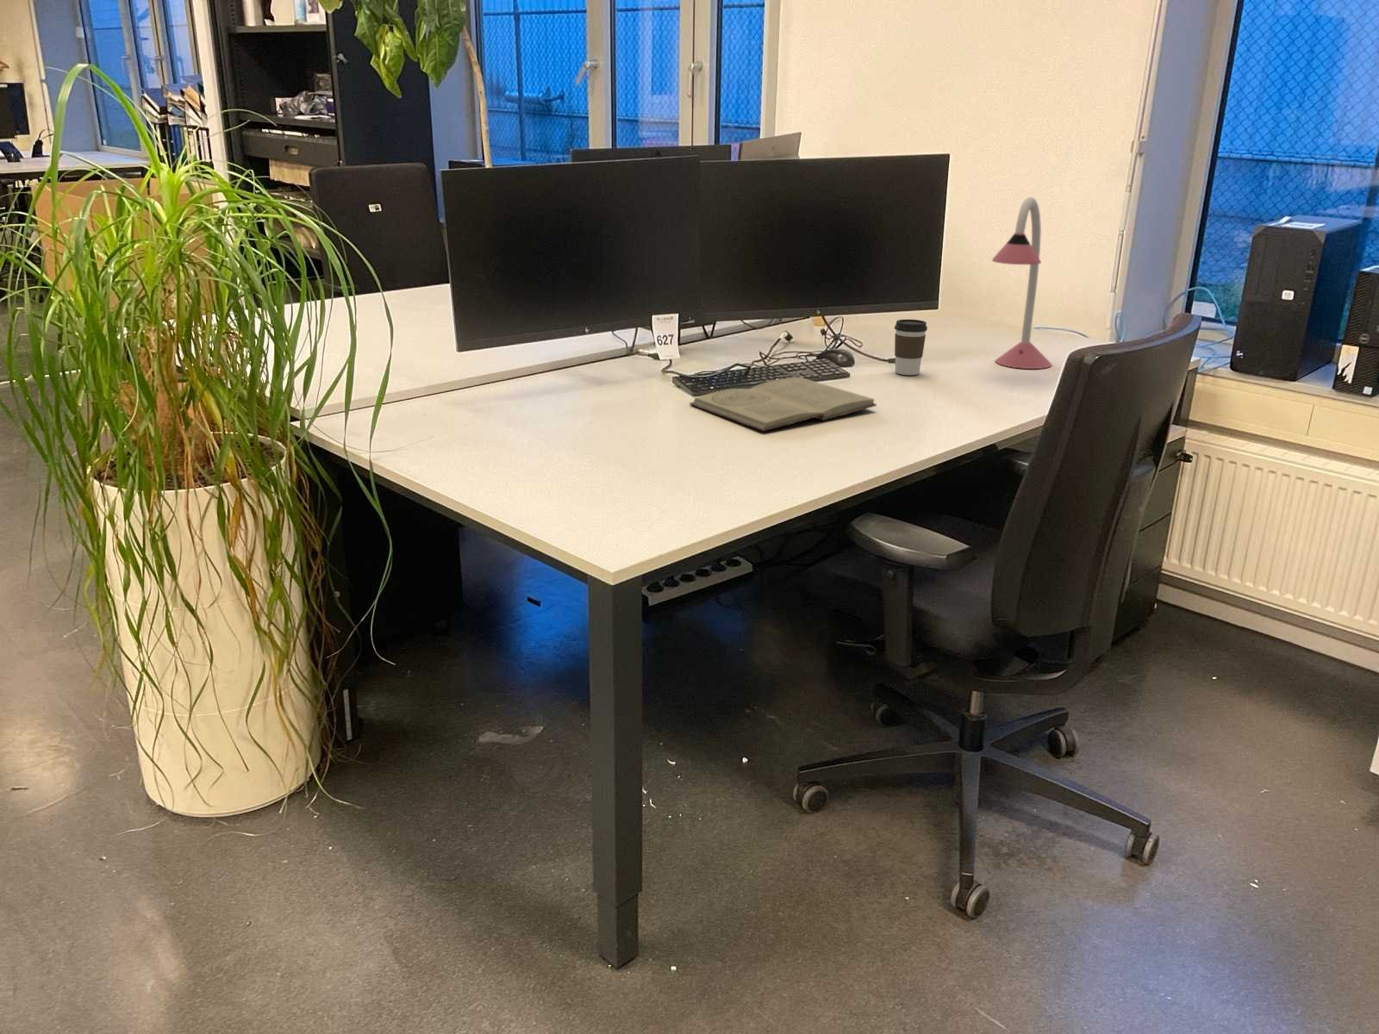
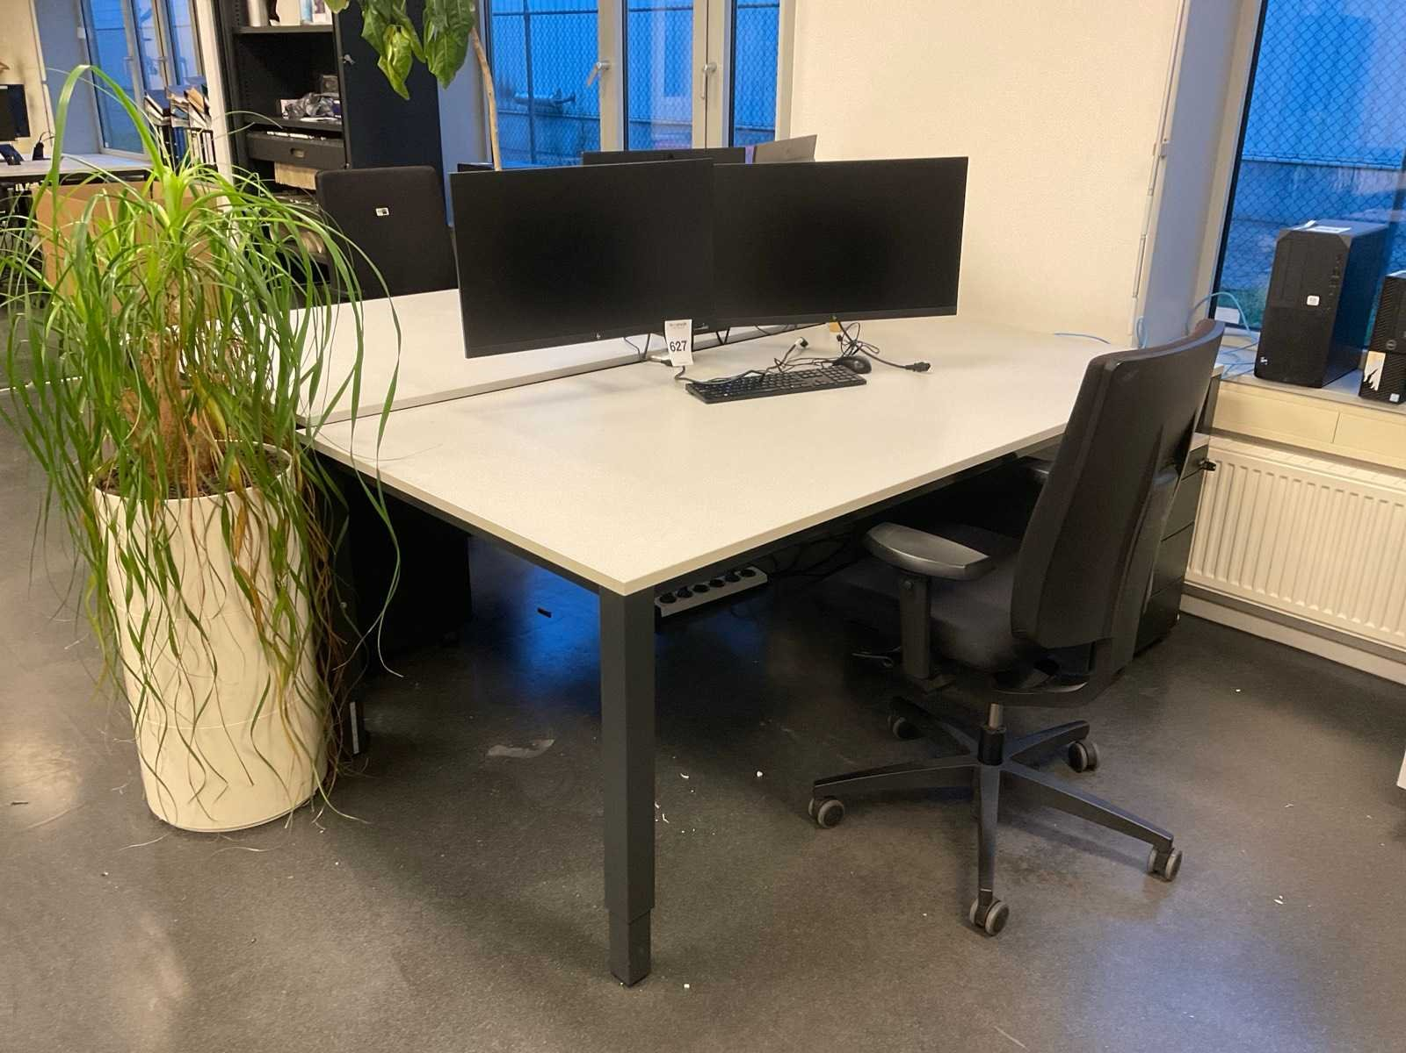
- coffee cup [894,319,928,376]
- book [688,377,877,432]
- desk lamp [991,197,1053,369]
